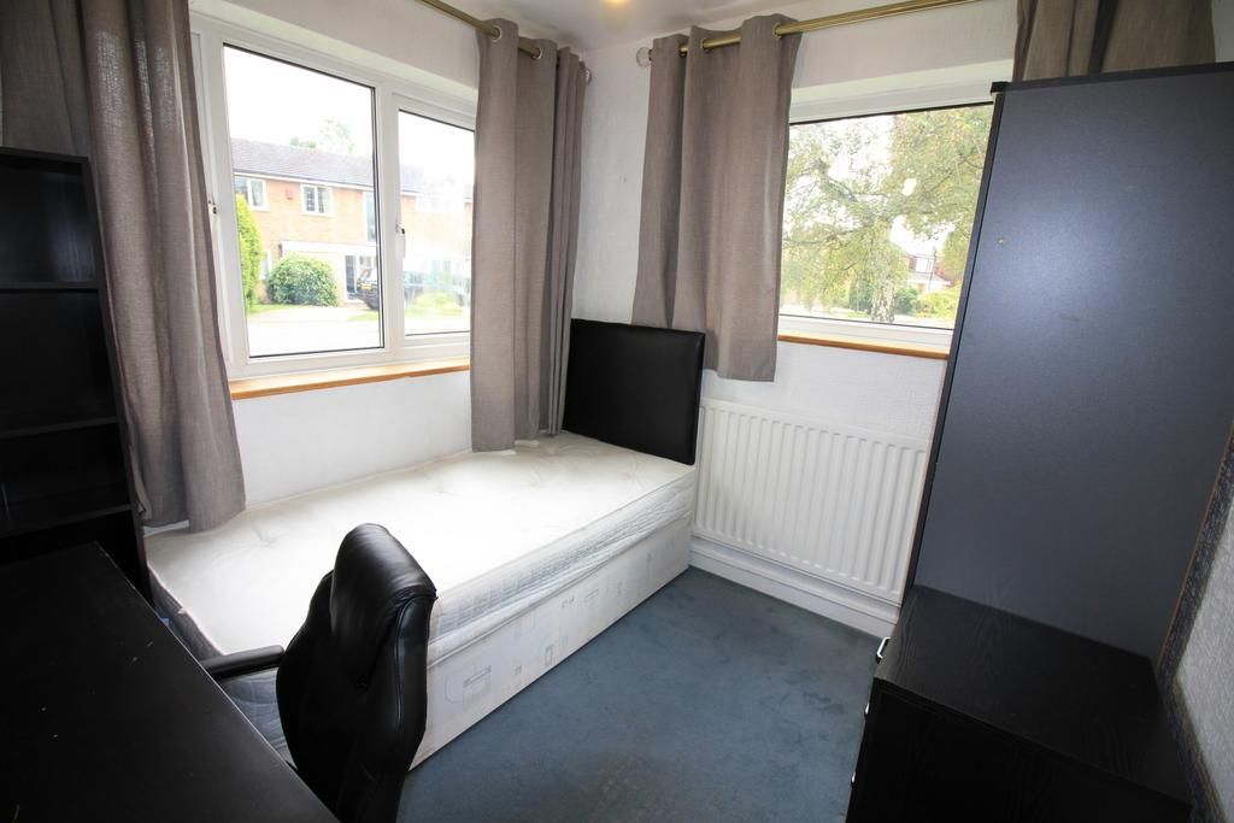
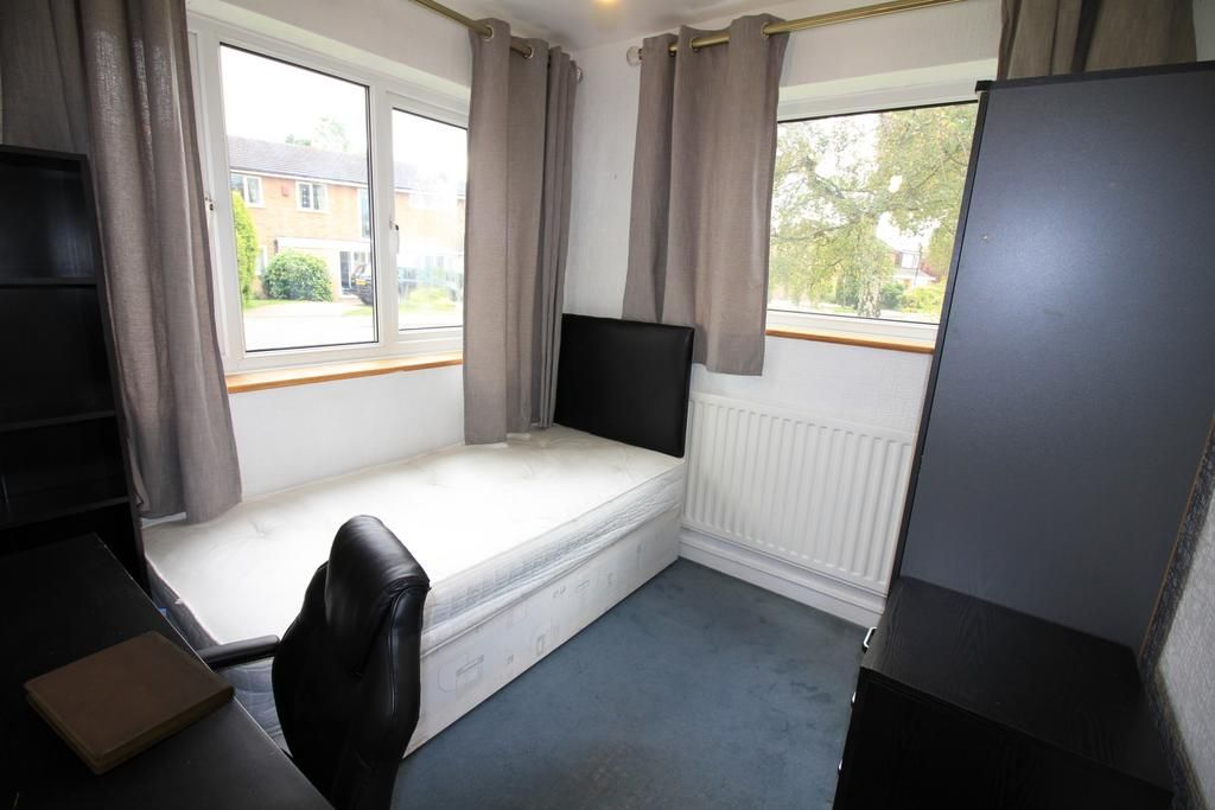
+ notebook [23,630,236,776]
